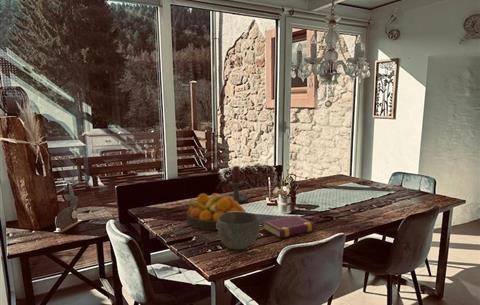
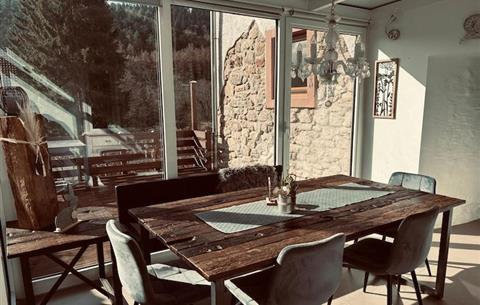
- bowl [217,211,261,251]
- candle holder [223,165,255,203]
- fruit bowl [184,192,246,231]
- book [262,214,316,239]
